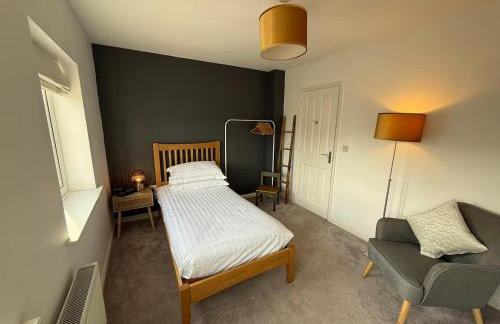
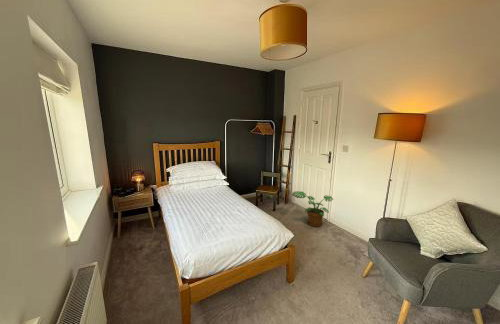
+ potted plant [291,190,334,228]
